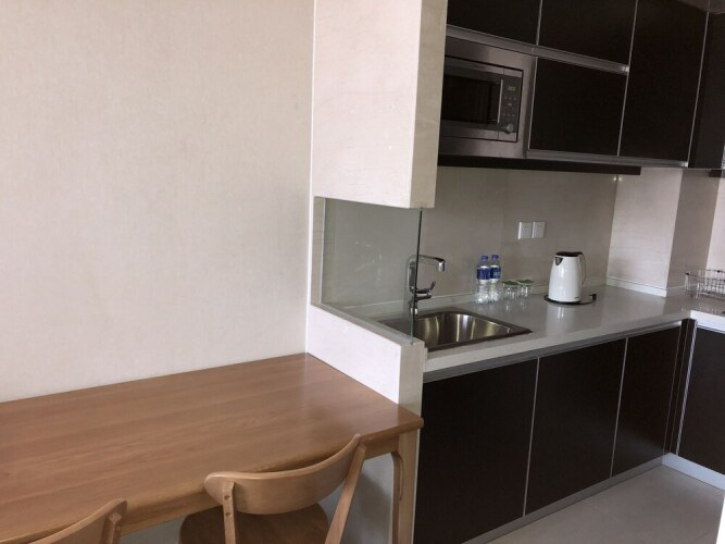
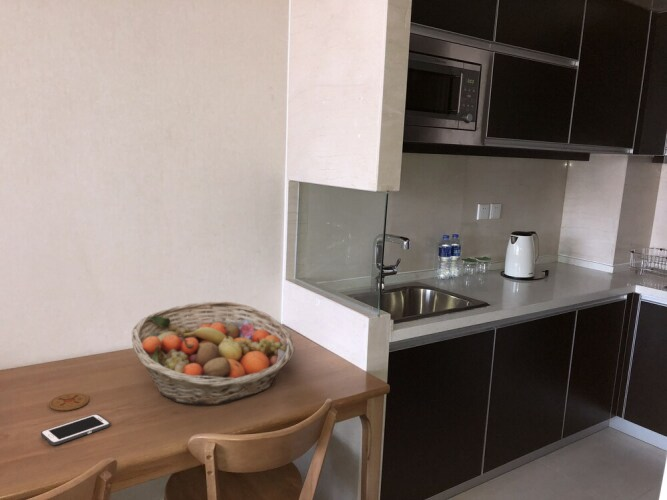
+ fruit basket [131,300,296,406]
+ coaster [48,392,90,412]
+ cell phone [40,413,111,446]
